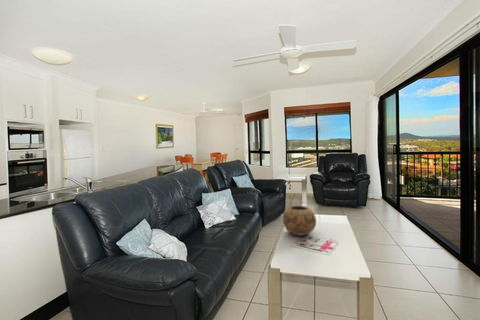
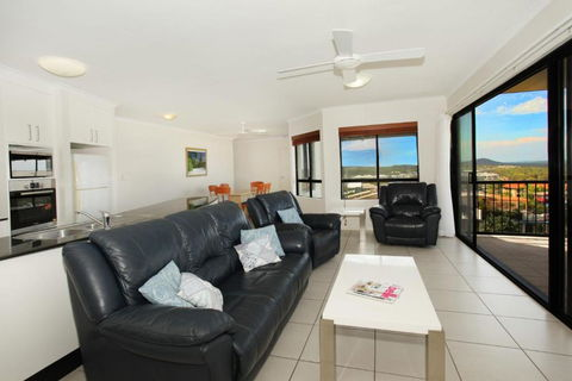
- decorative bowl [282,205,317,237]
